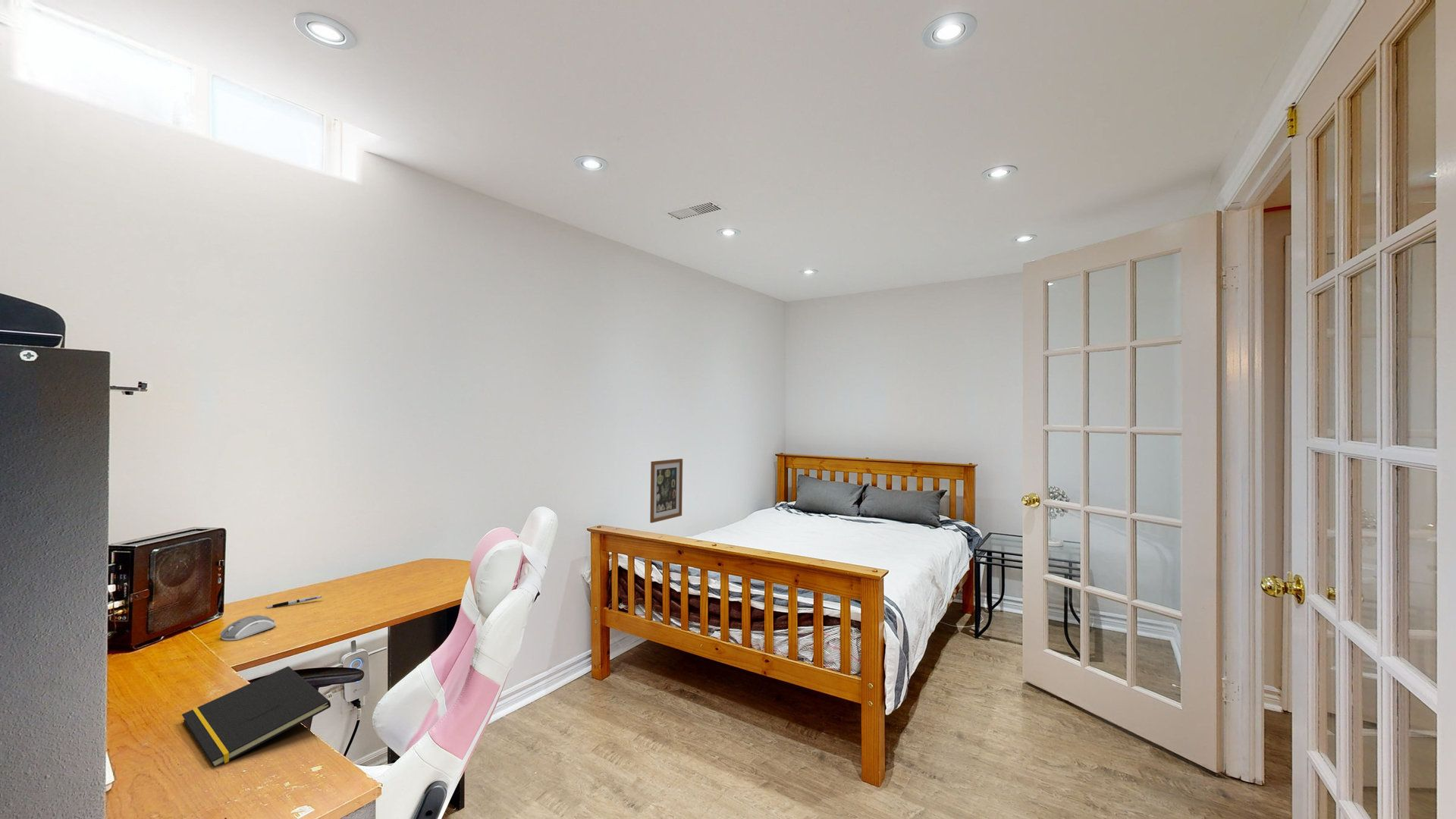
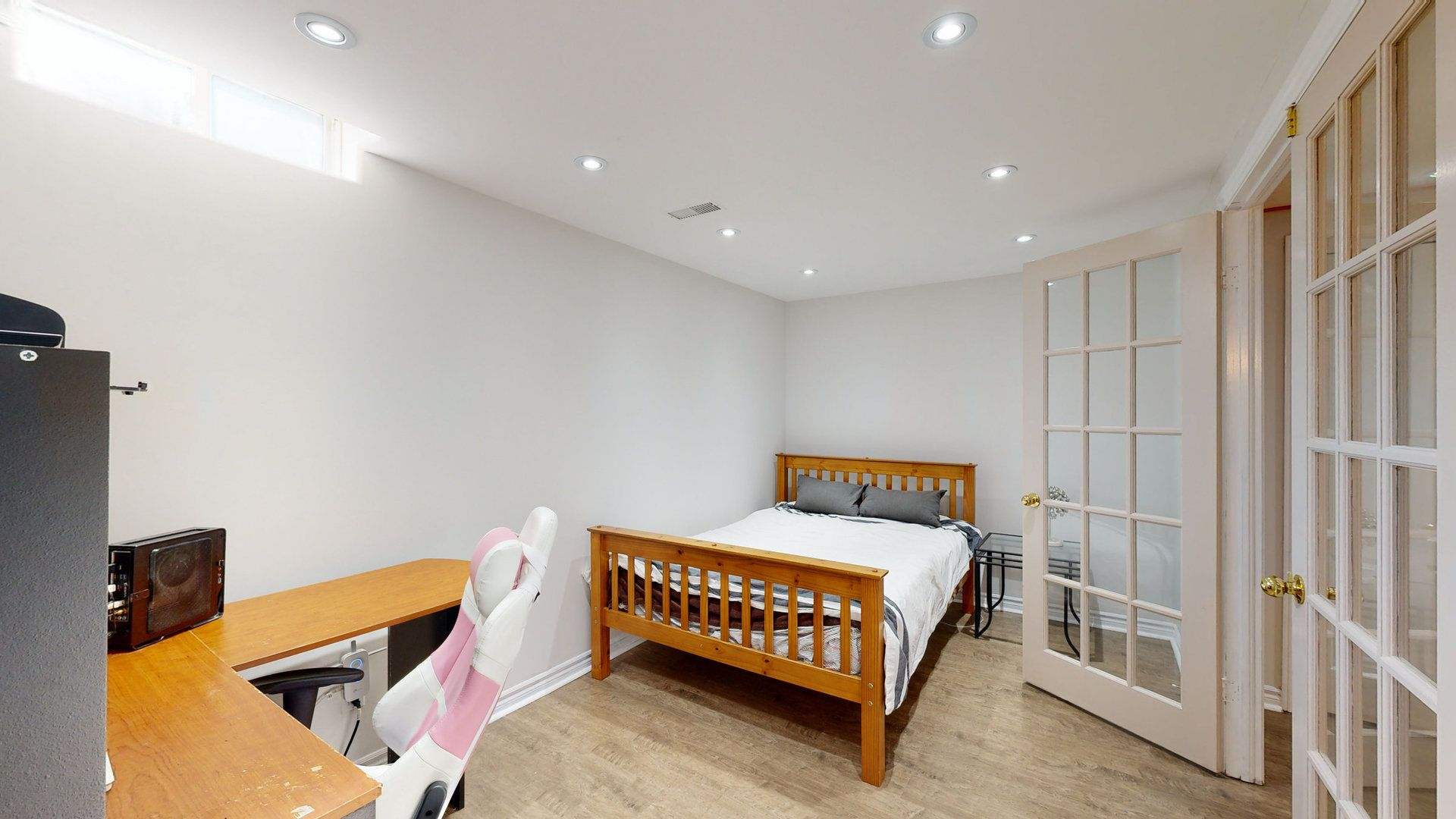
- notepad [181,666,331,768]
- computer mouse [219,614,276,642]
- wall art [649,458,683,524]
- pen [265,595,322,609]
